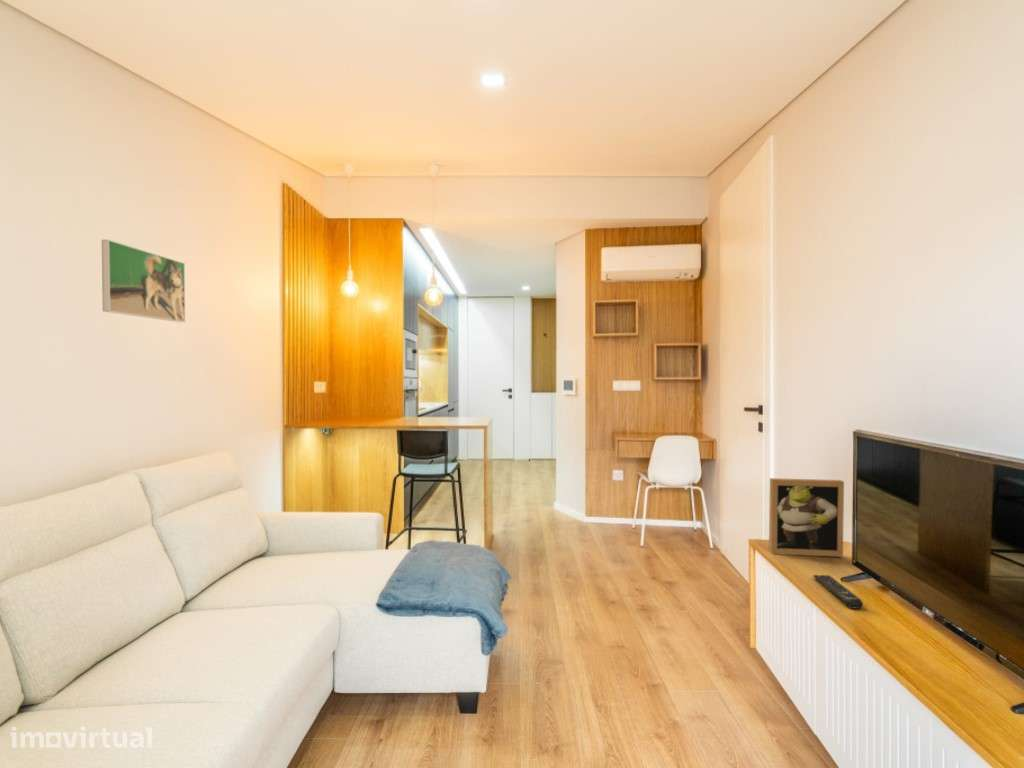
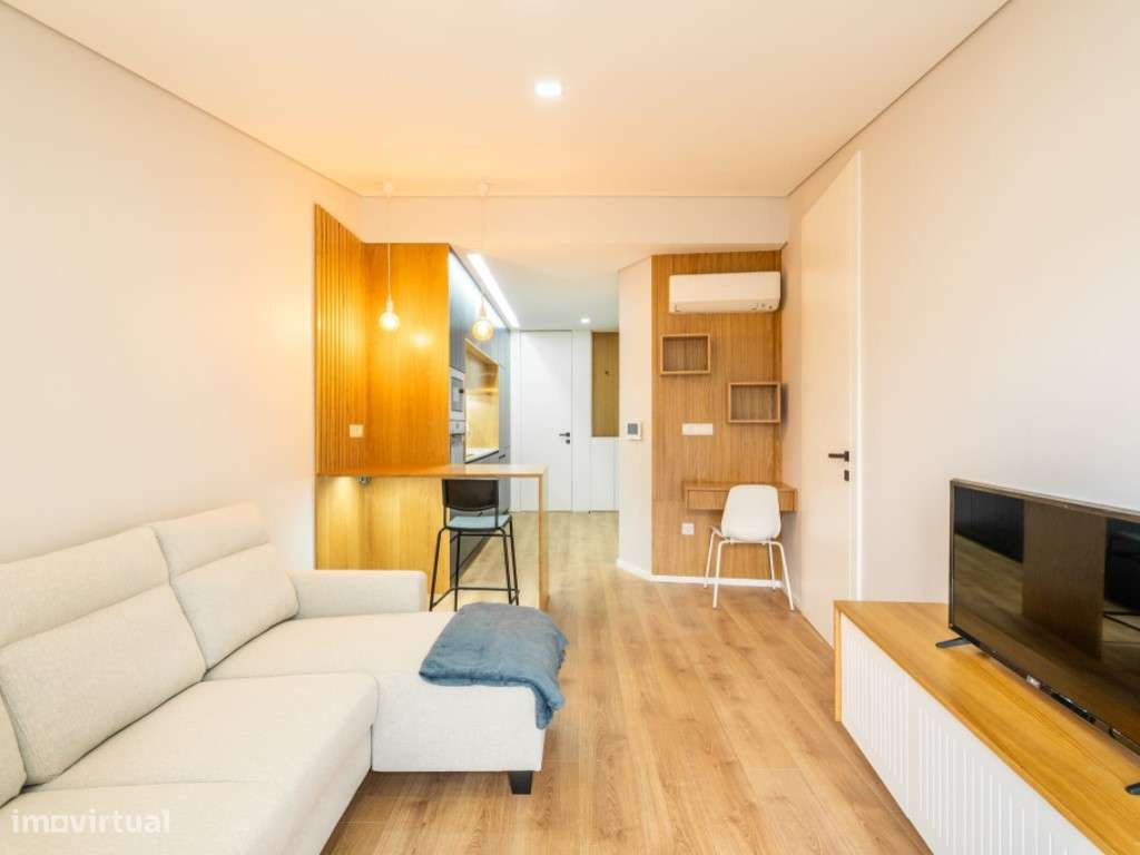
- remote control [812,574,864,610]
- picture frame [768,477,845,558]
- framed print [101,239,186,323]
